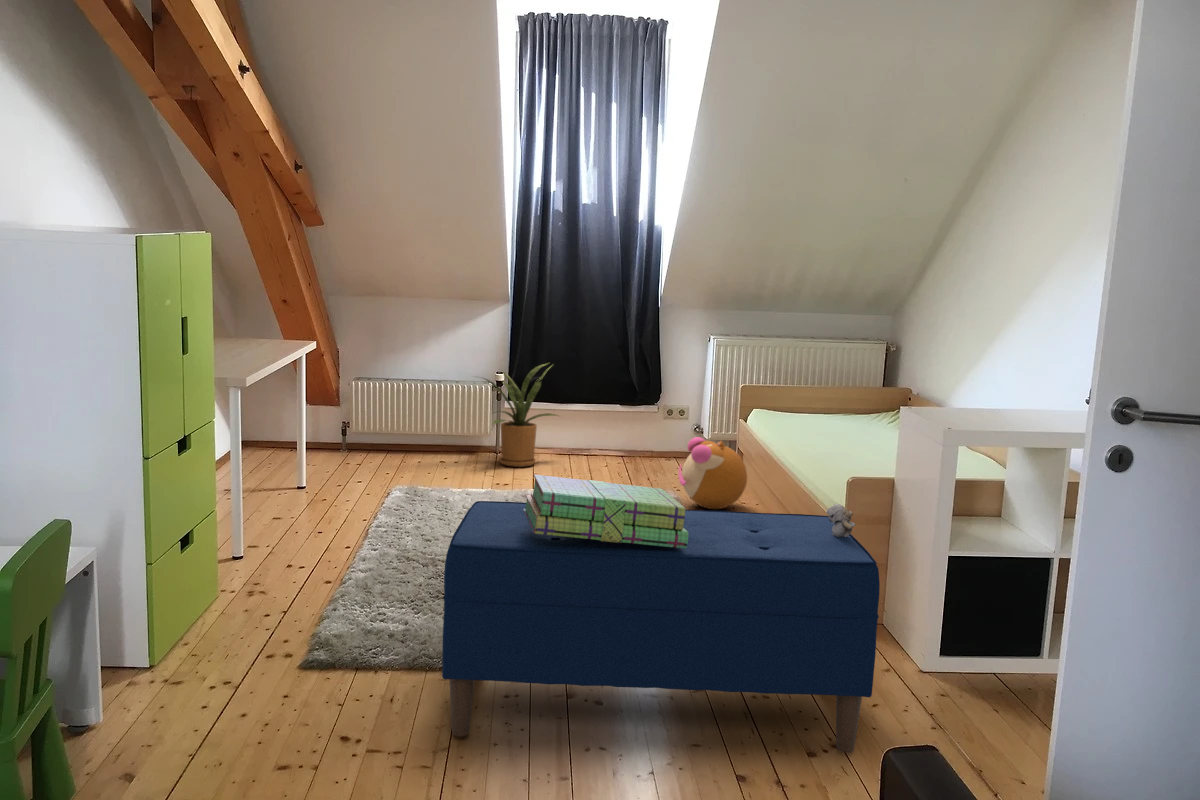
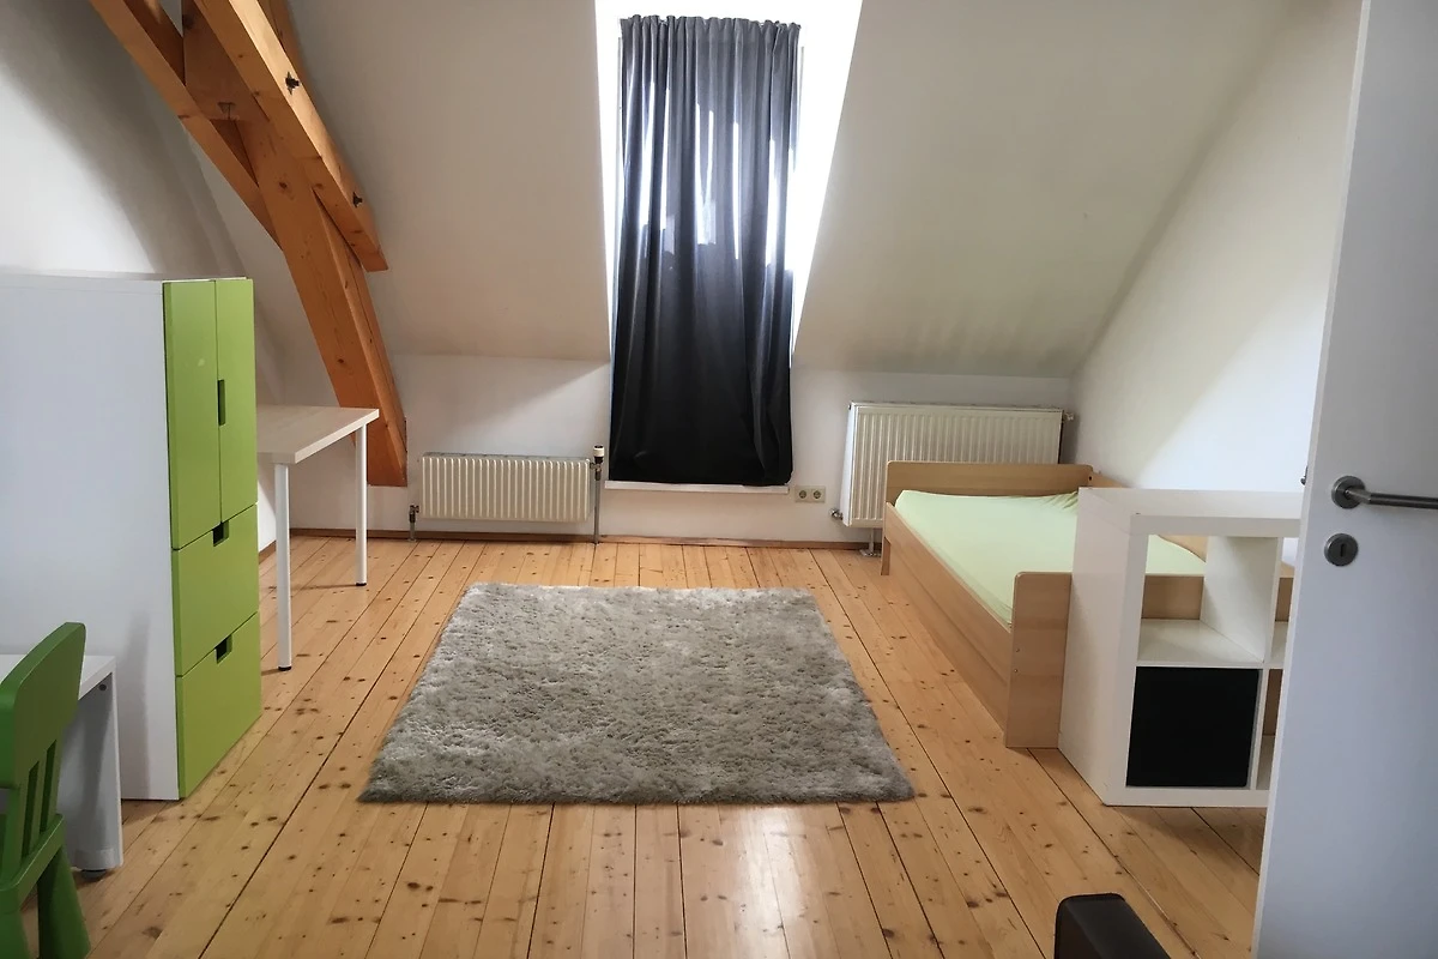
- bench [441,500,881,754]
- teddy bear [826,503,857,537]
- house plant [472,362,562,468]
- plush toy [677,436,748,510]
- stack of books [523,473,688,549]
